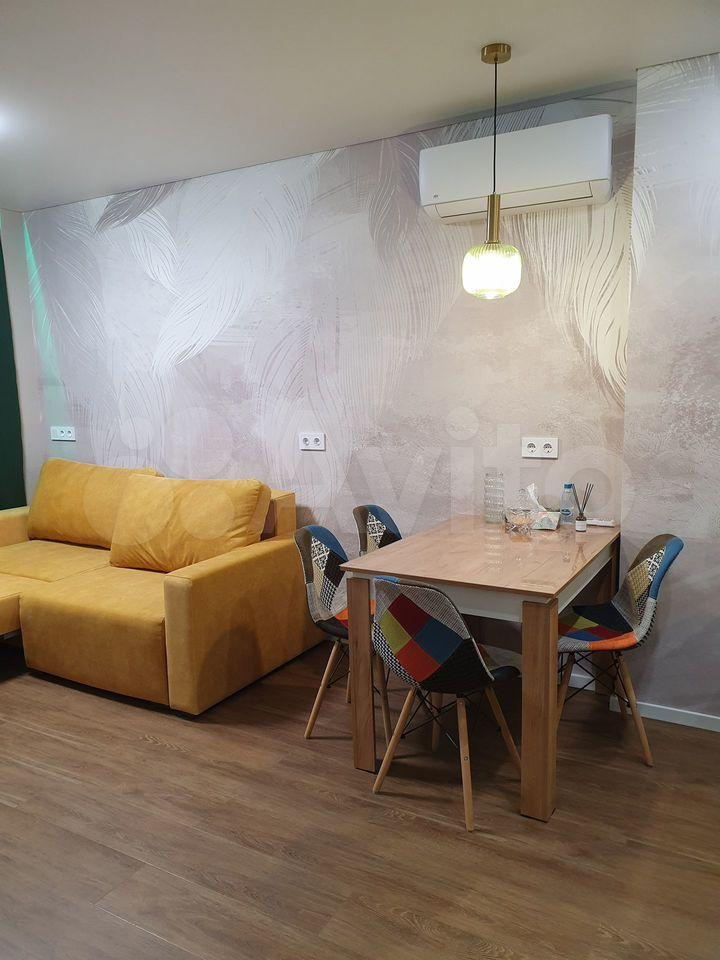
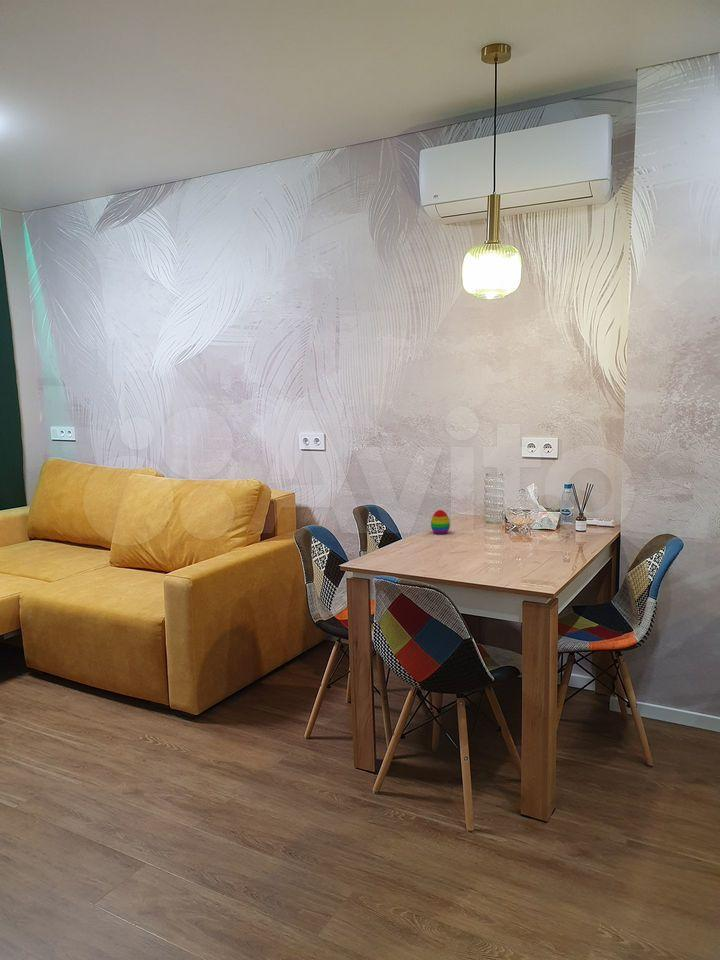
+ decorative egg [430,509,451,535]
